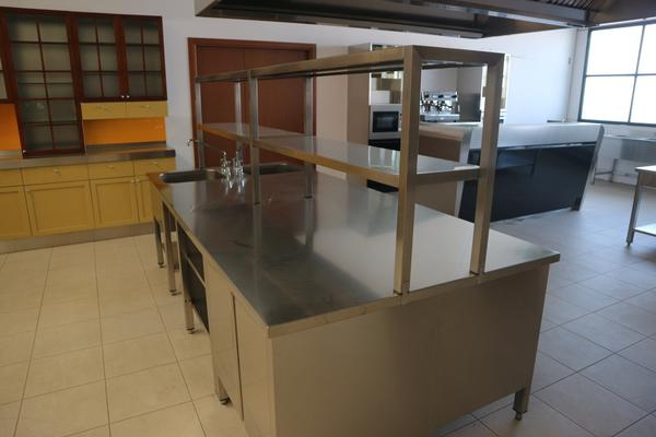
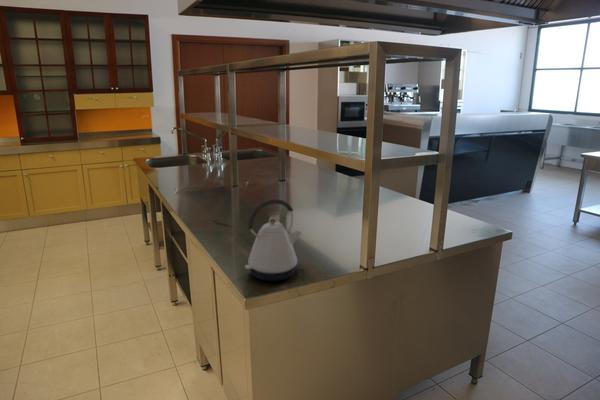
+ kettle [244,198,303,282]
